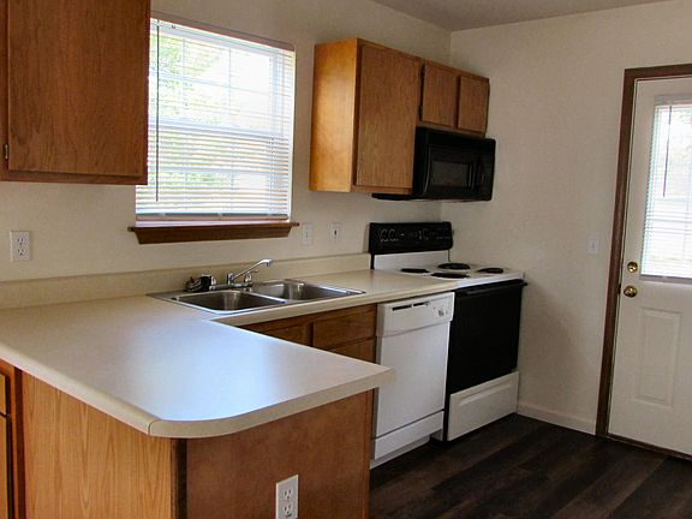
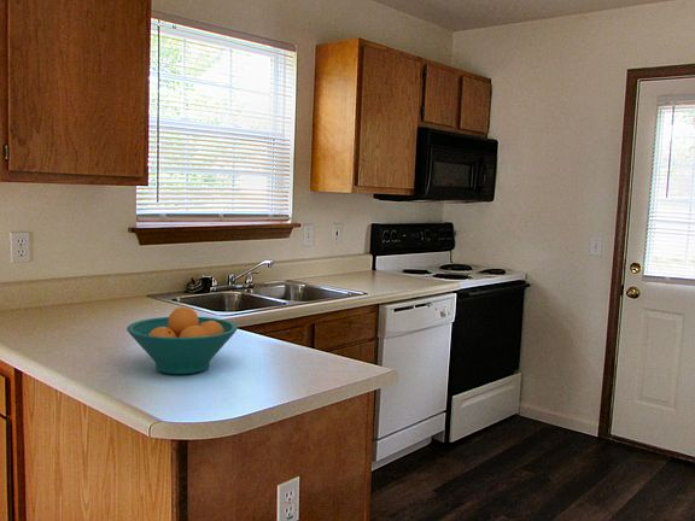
+ fruit bowl [125,305,239,375]
